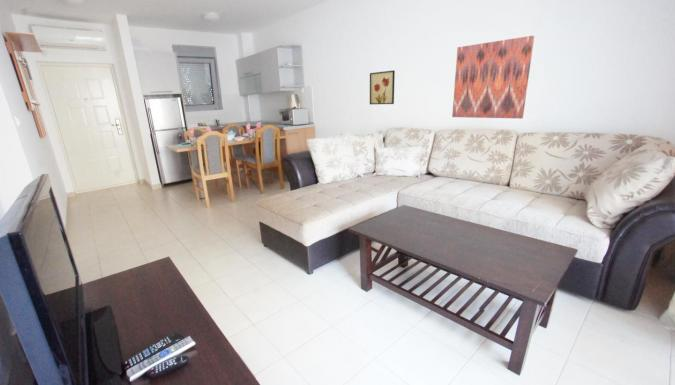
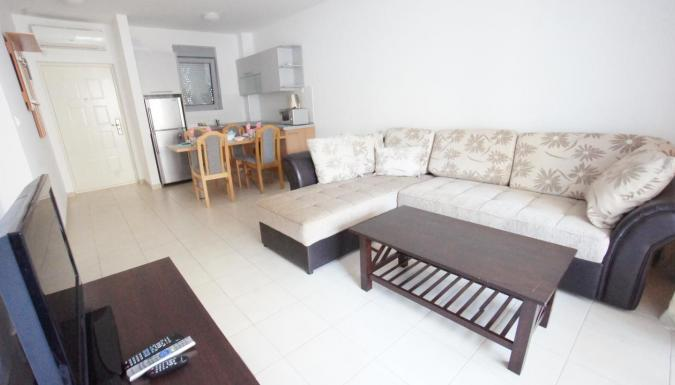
- wall art [369,69,396,105]
- wall art [451,35,535,120]
